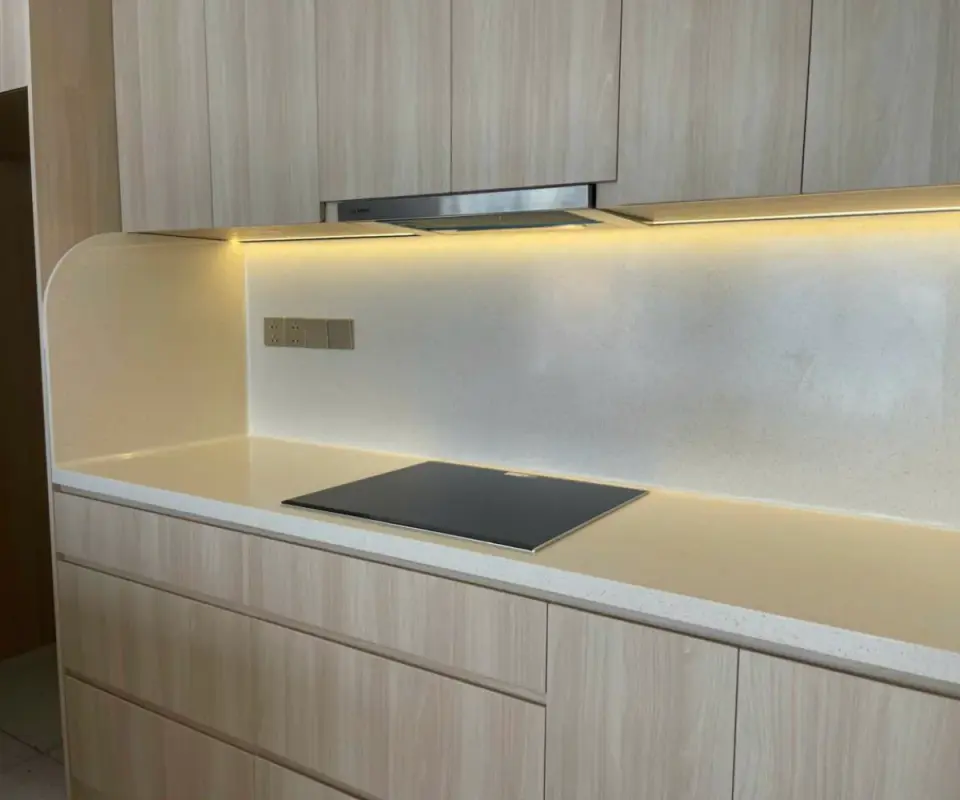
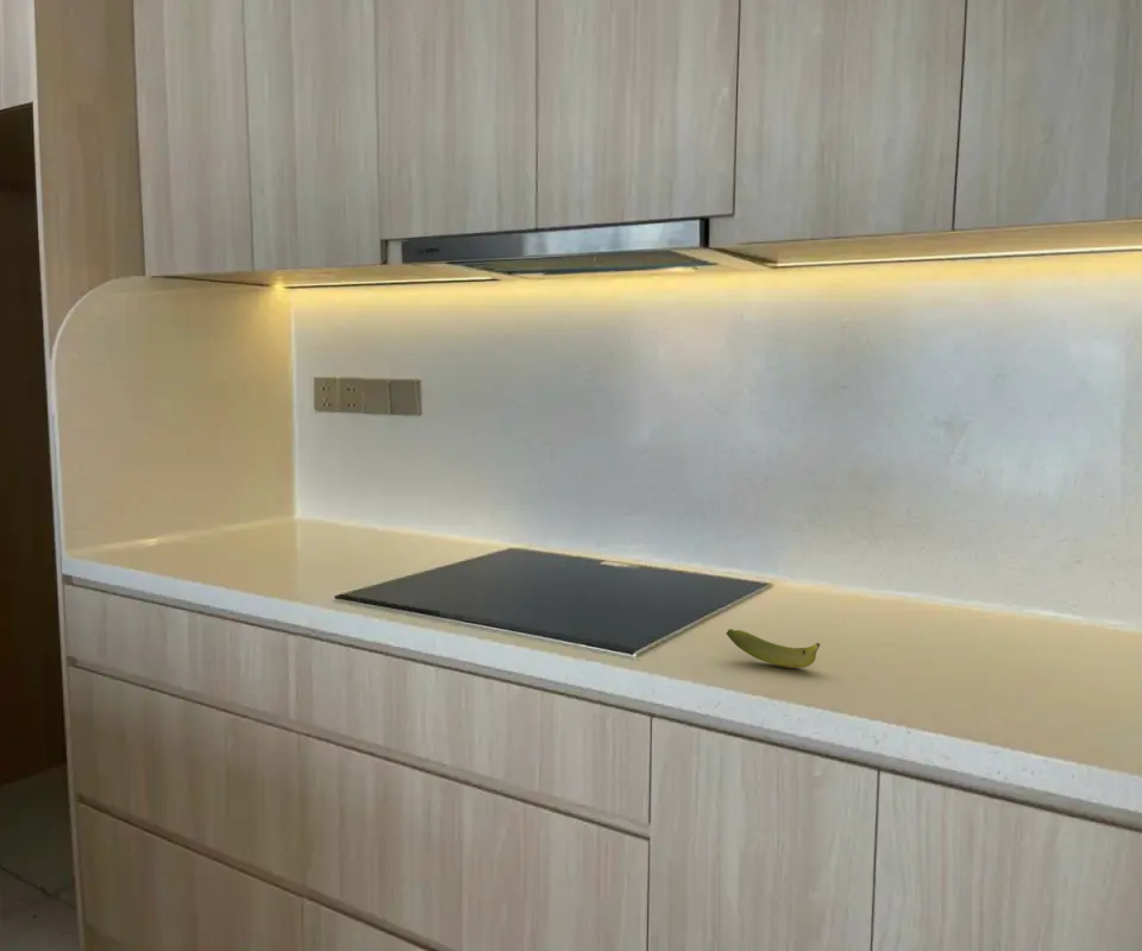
+ banana [724,628,821,669]
